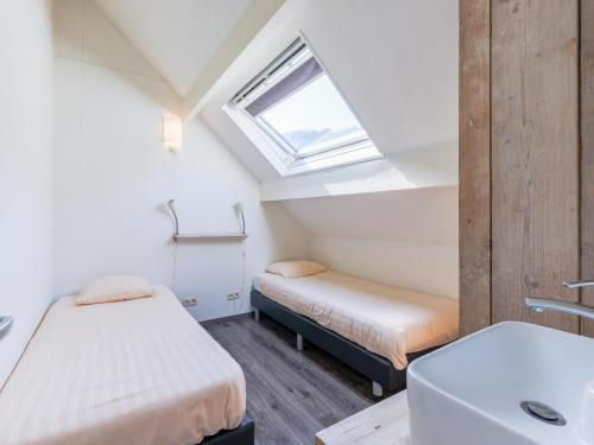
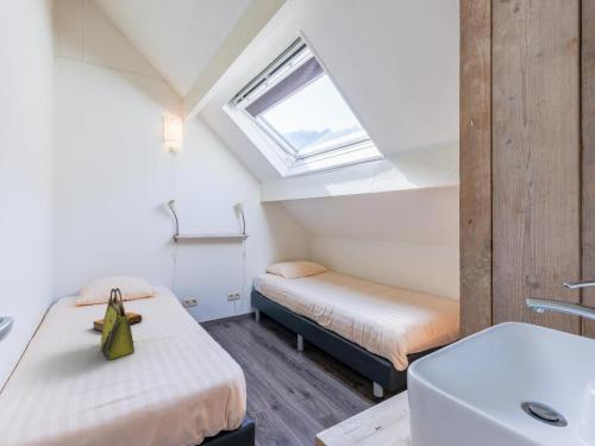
+ hardback book [92,312,144,333]
+ tote bag [100,287,136,362]
